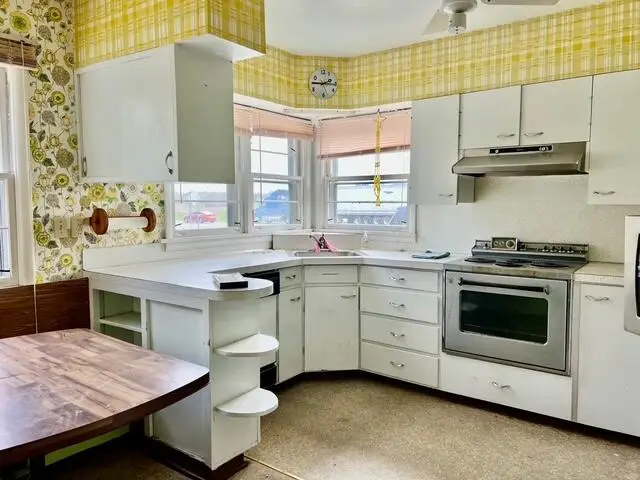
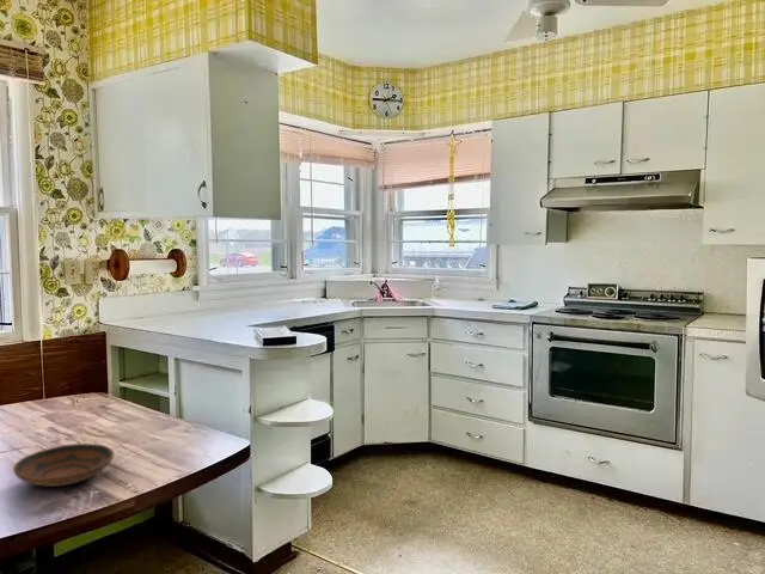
+ bowl [12,442,116,488]
